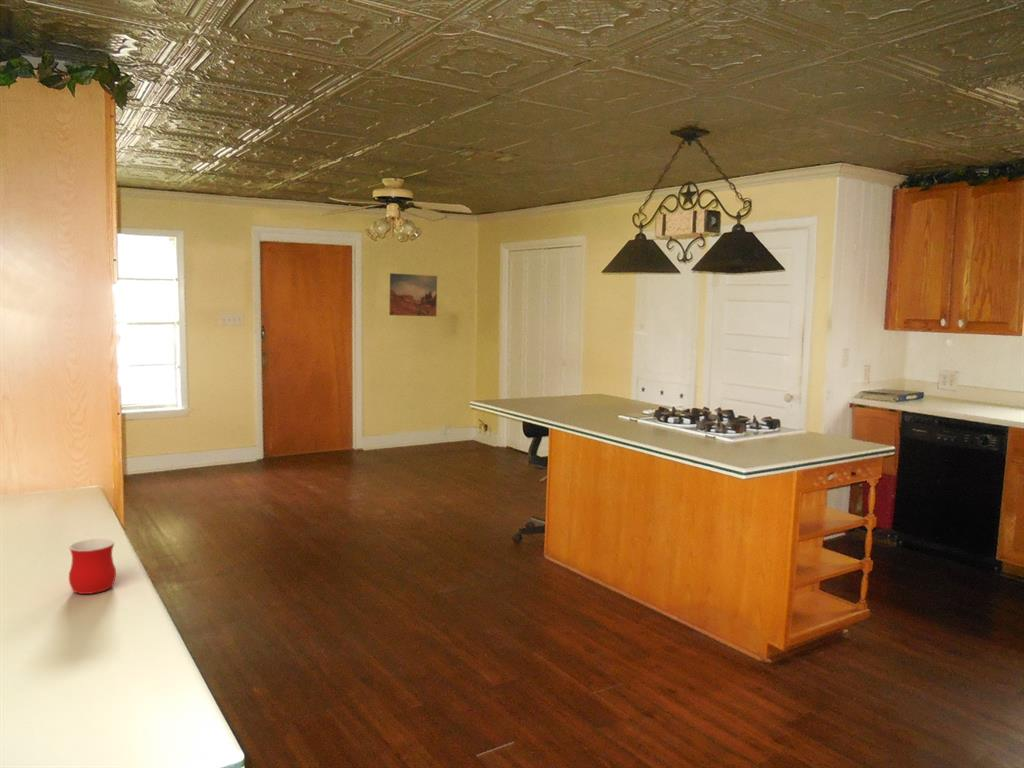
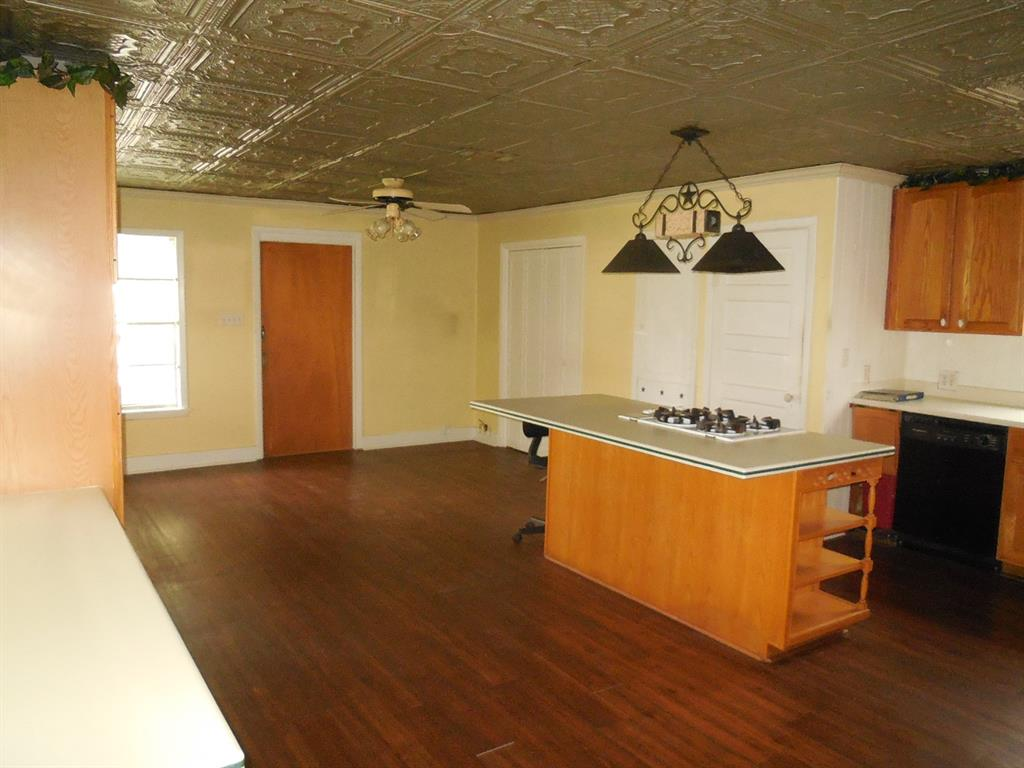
- mug [68,538,117,595]
- wall art [388,272,438,317]
